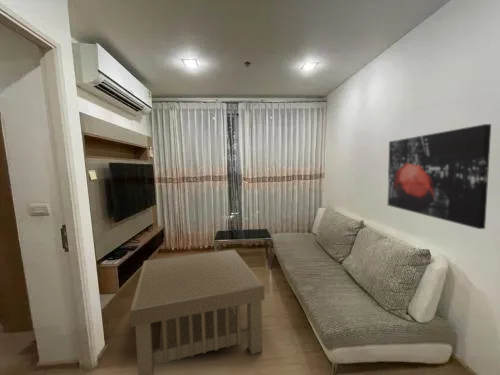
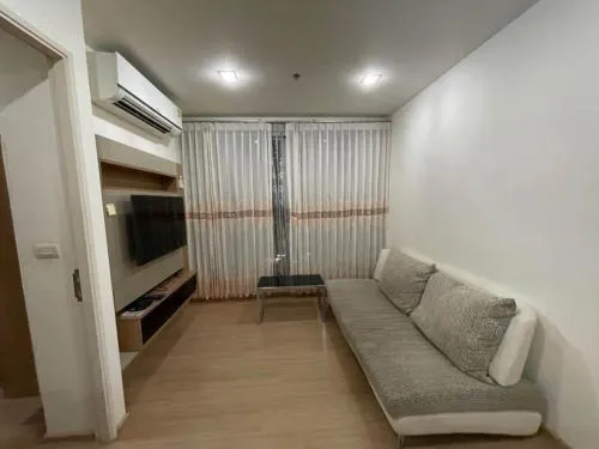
- coffee table [129,249,266,375]
- wall art [387,123,492,230]
